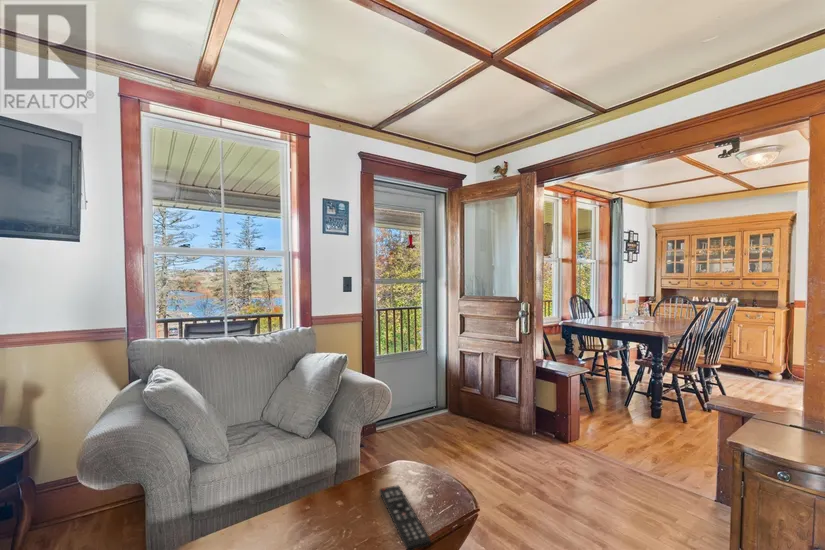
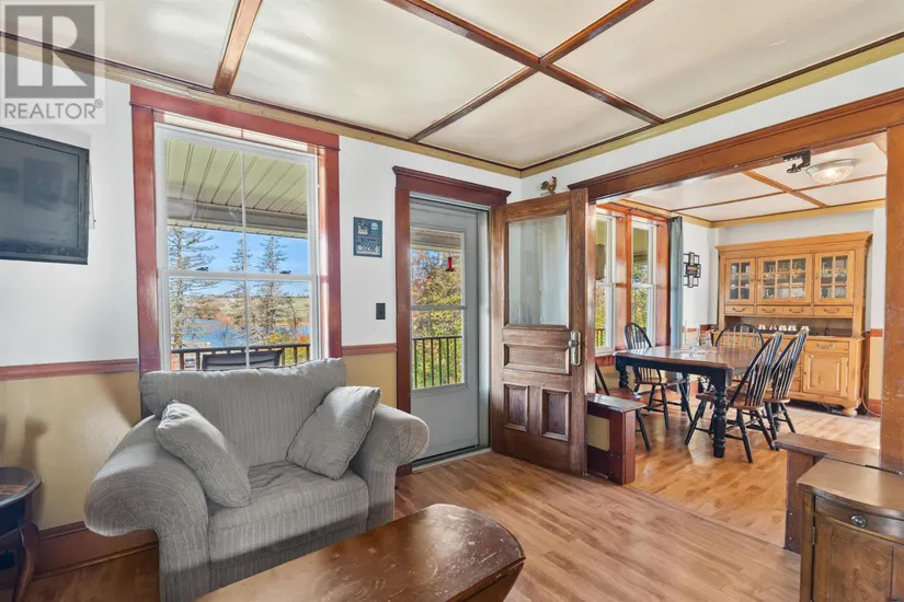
- remote control [378,484,432,550]
